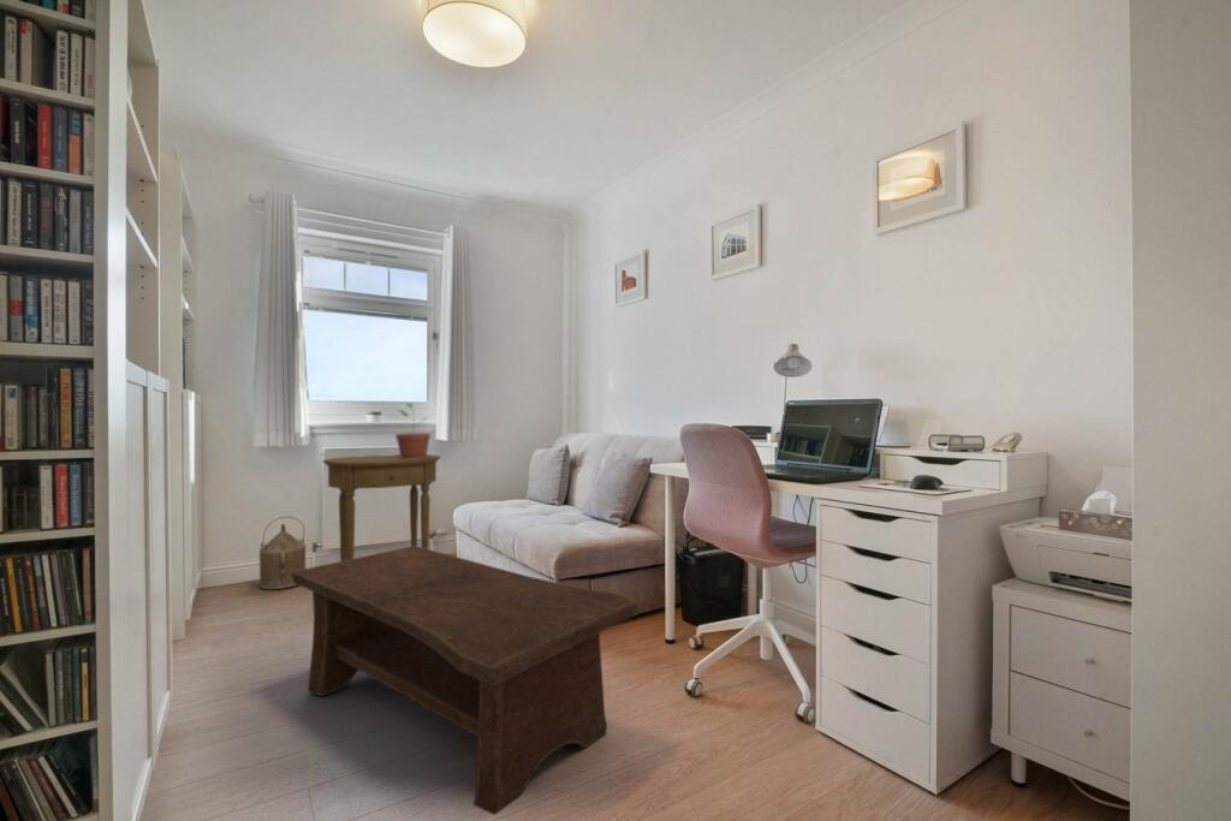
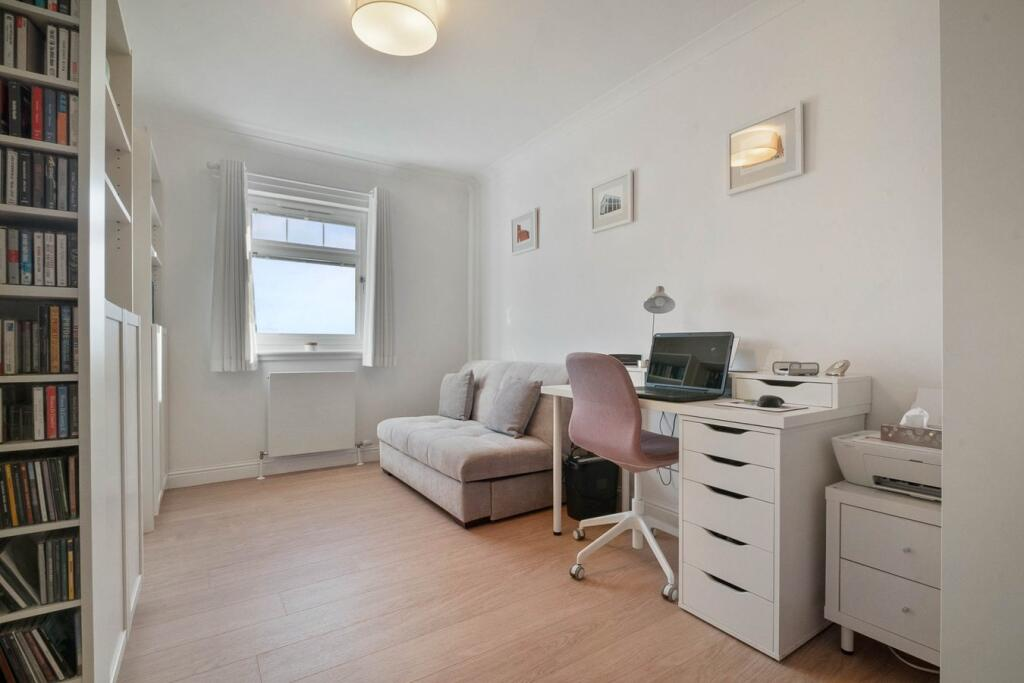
- watering can [258,516,307,590]
- side table [322,453,441,561]
- coffee table [291,546,643,816]
- potted plant [394,401,432,459]
